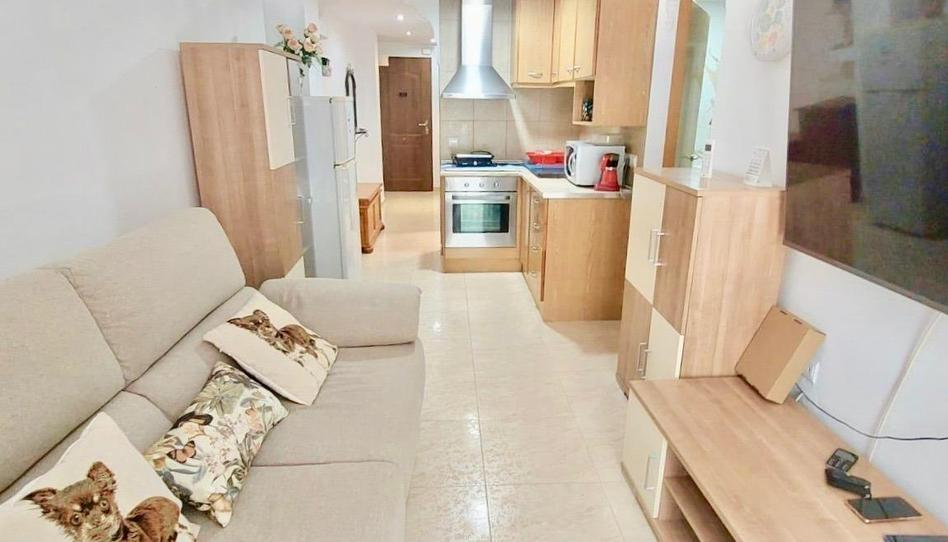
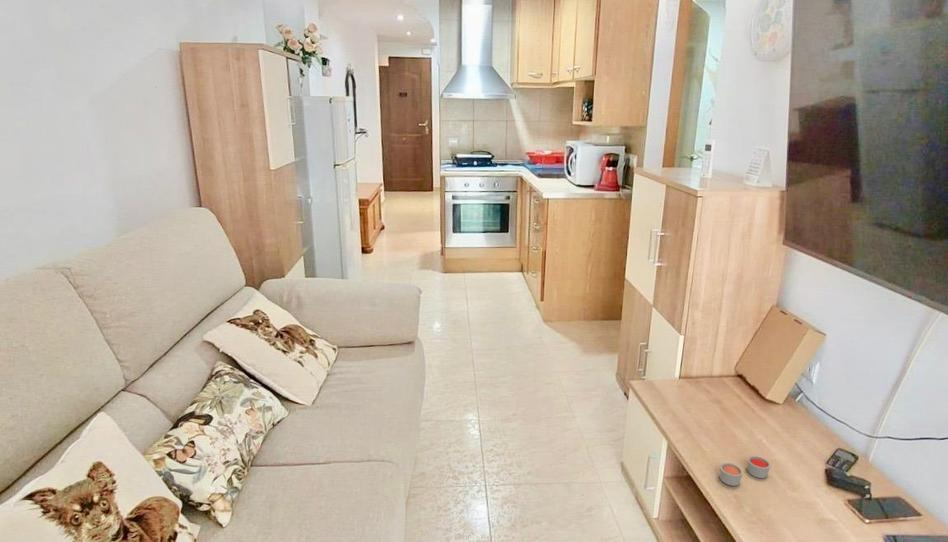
+ candle [719,455,772,487]
